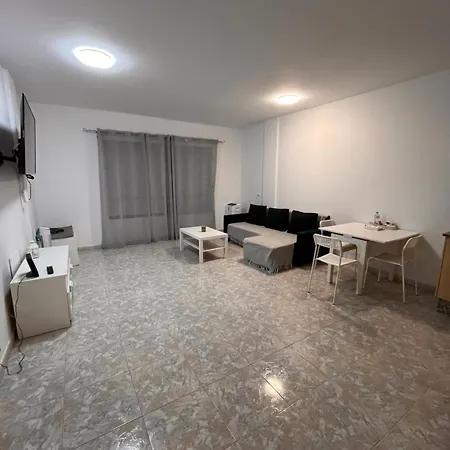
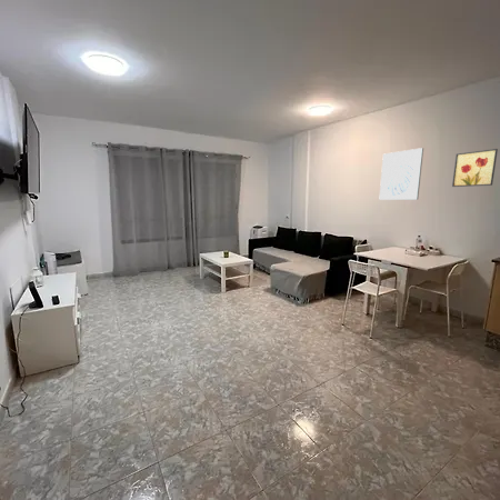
+ wall art [378,147,424,201]
+ wall art [451,148,499,188]
